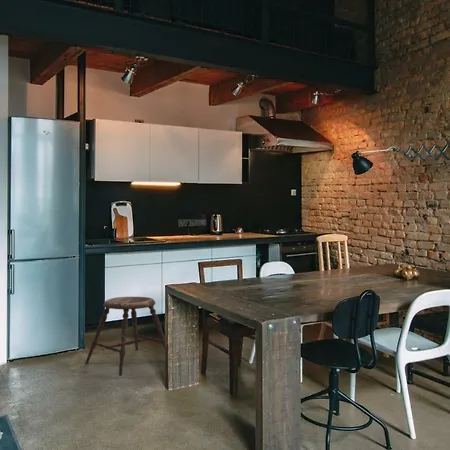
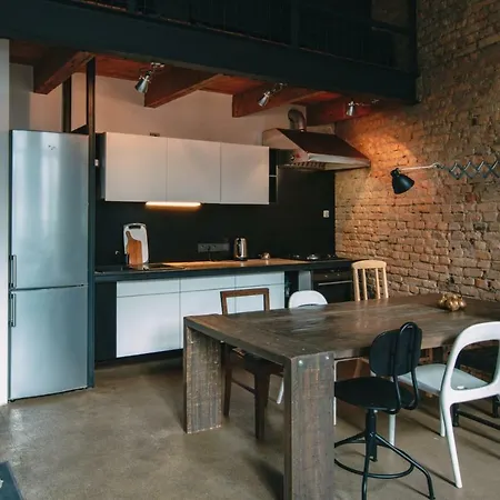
- stool [85,296,166,377]
